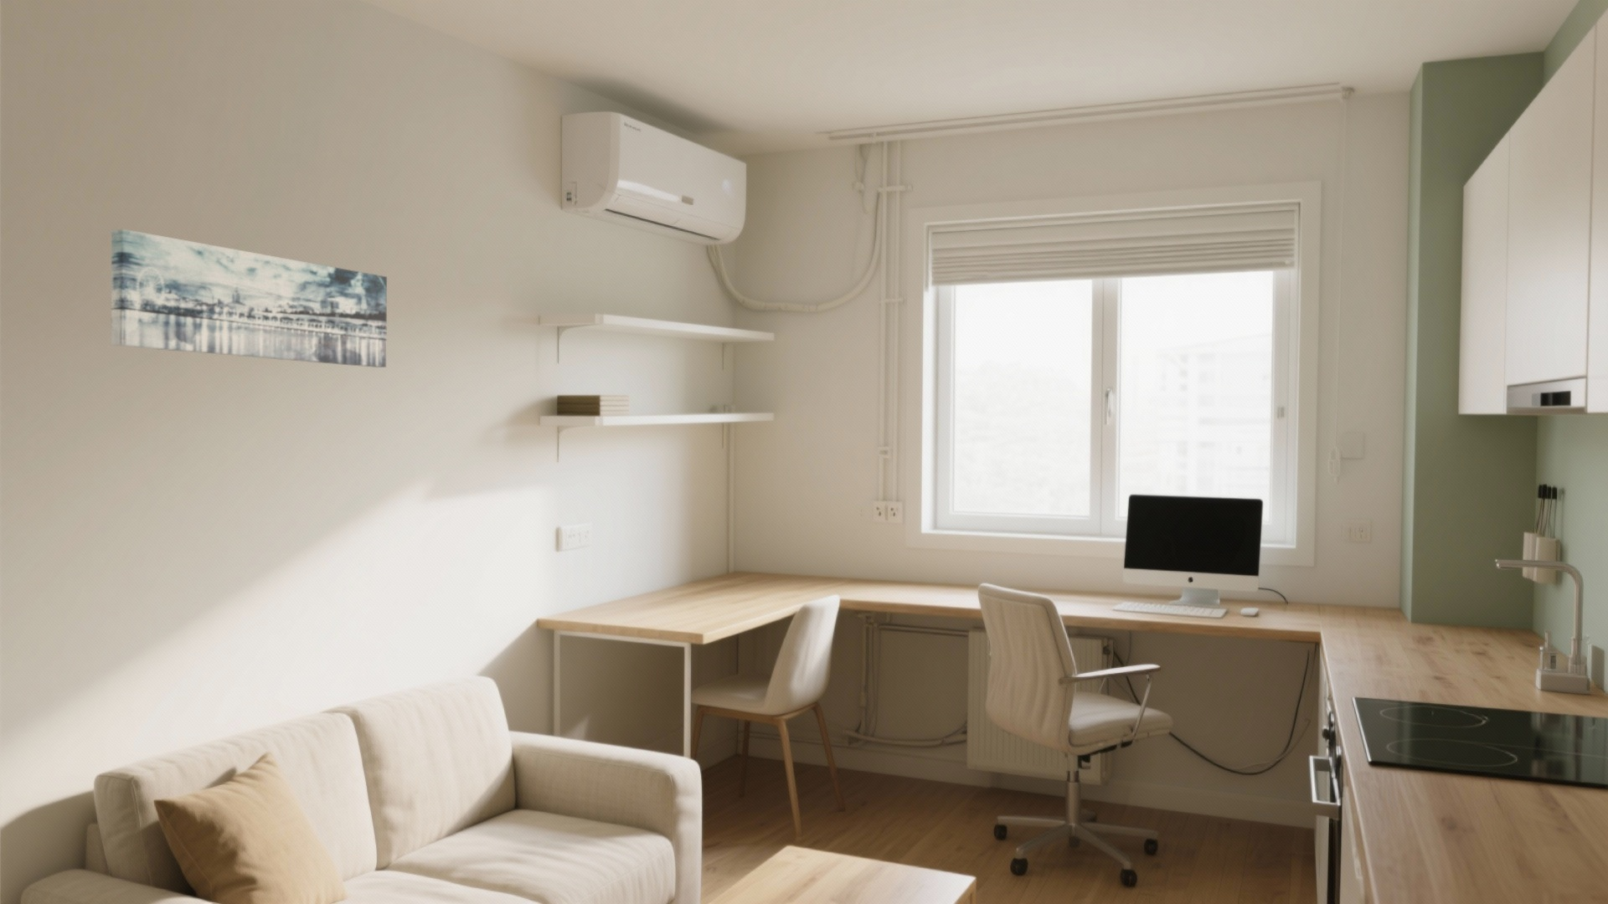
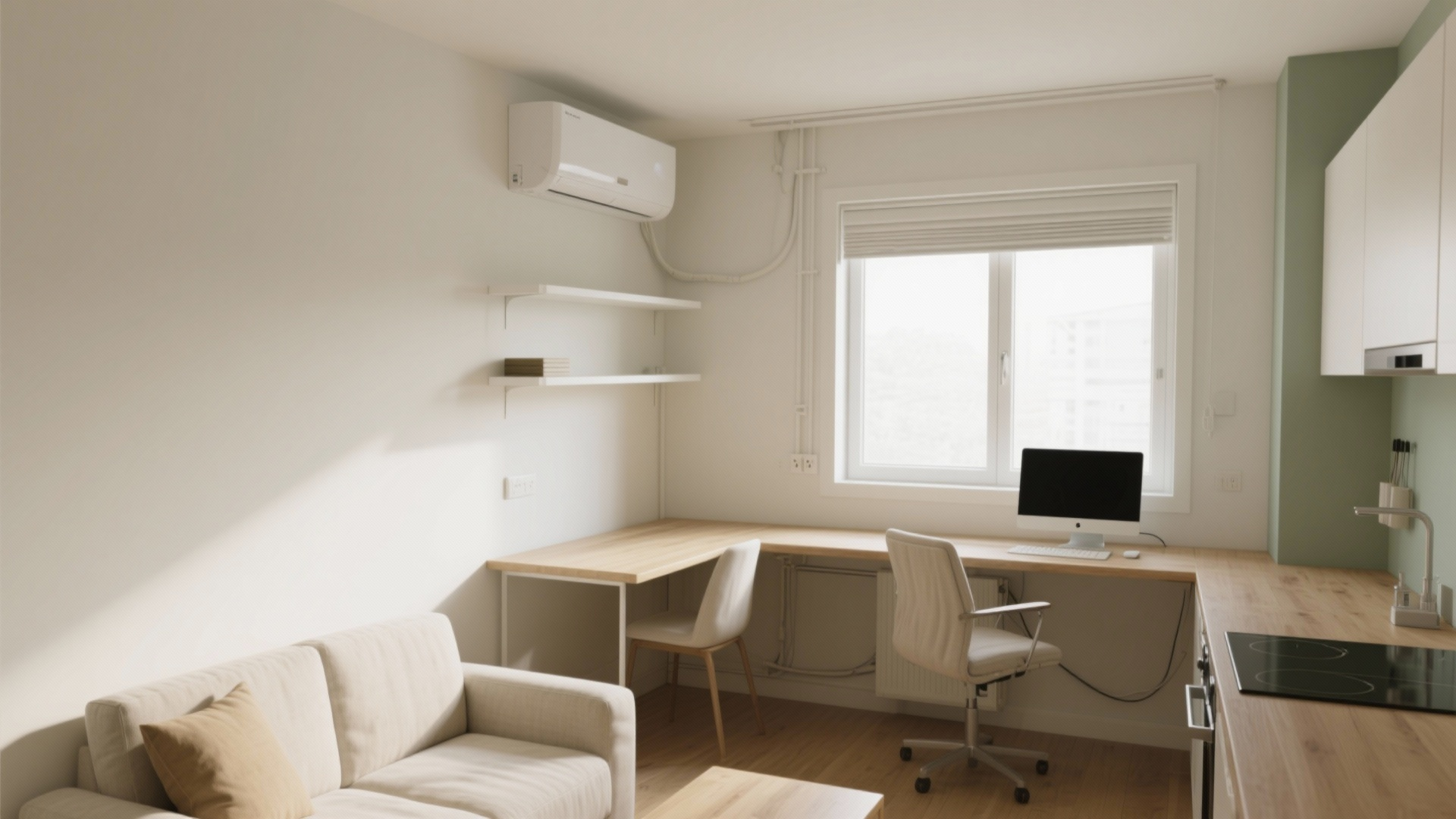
- wall art [110,227,388,369]
